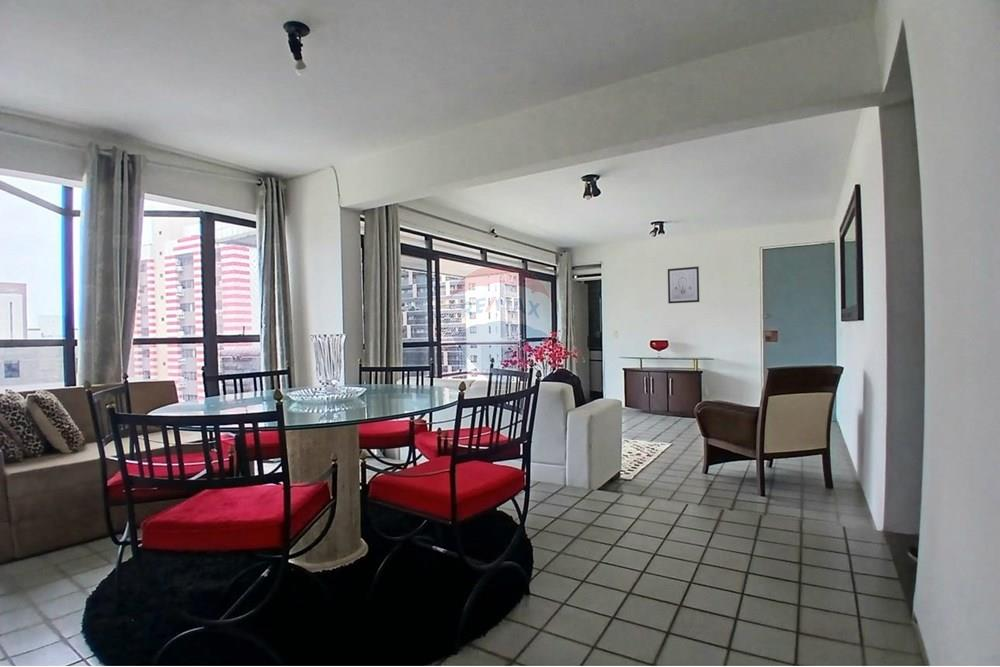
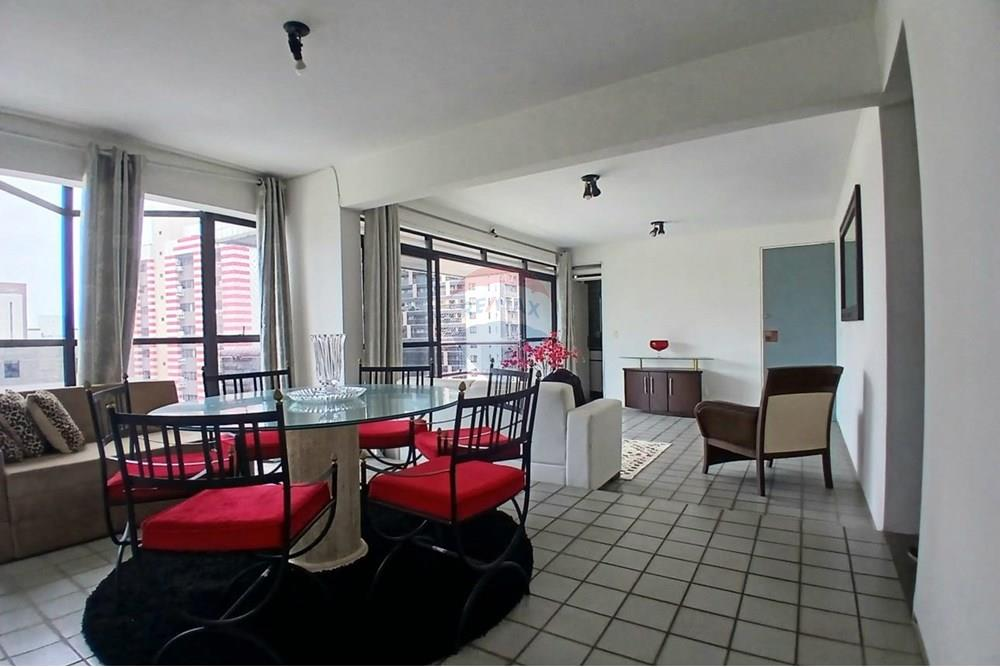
- wall art [667,265,700,304]
